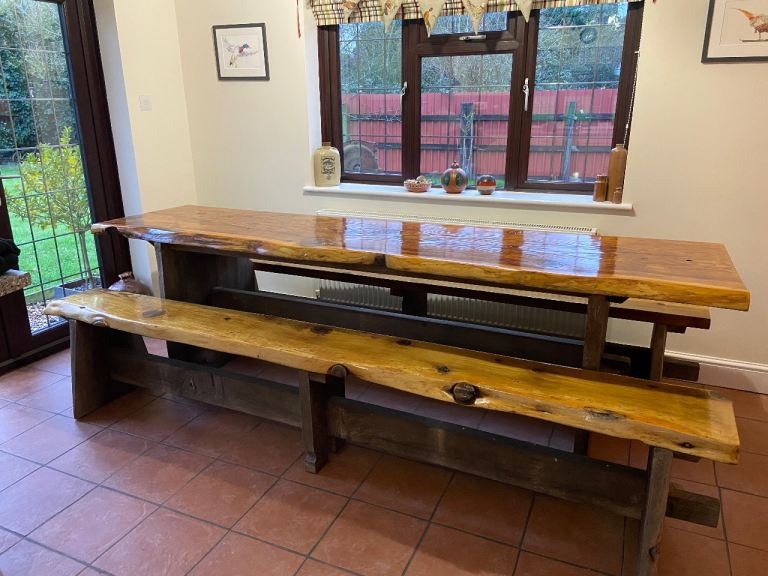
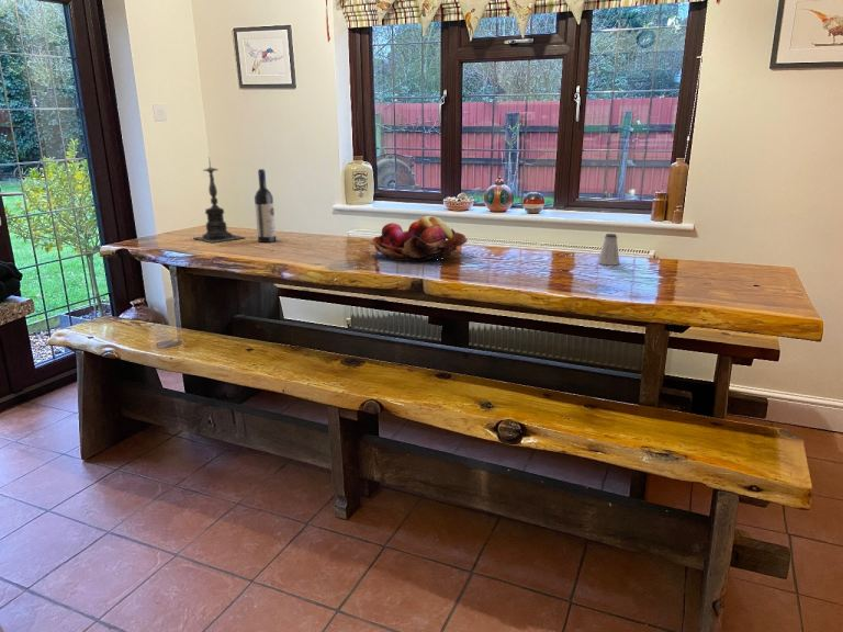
+ saltshaker [597,233,620,267]
+ candle holder [194,156,247,244]
+ fruit basket [369,215,469,262]
+ wine bottle [254,168,278,244]
